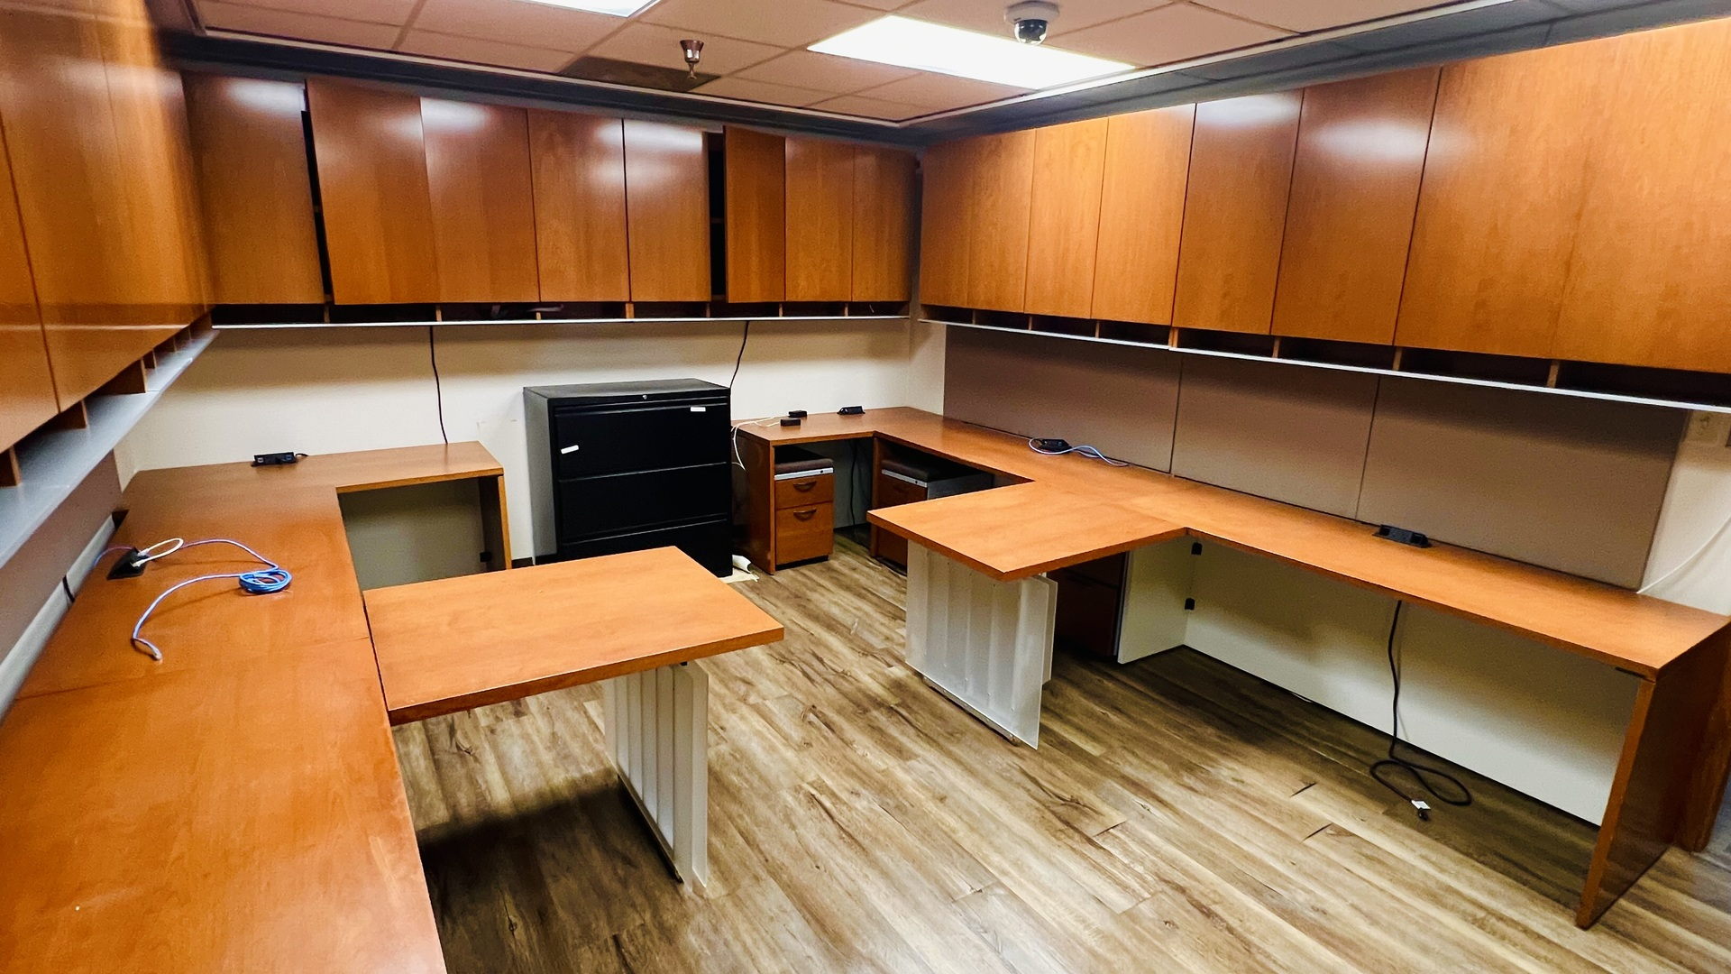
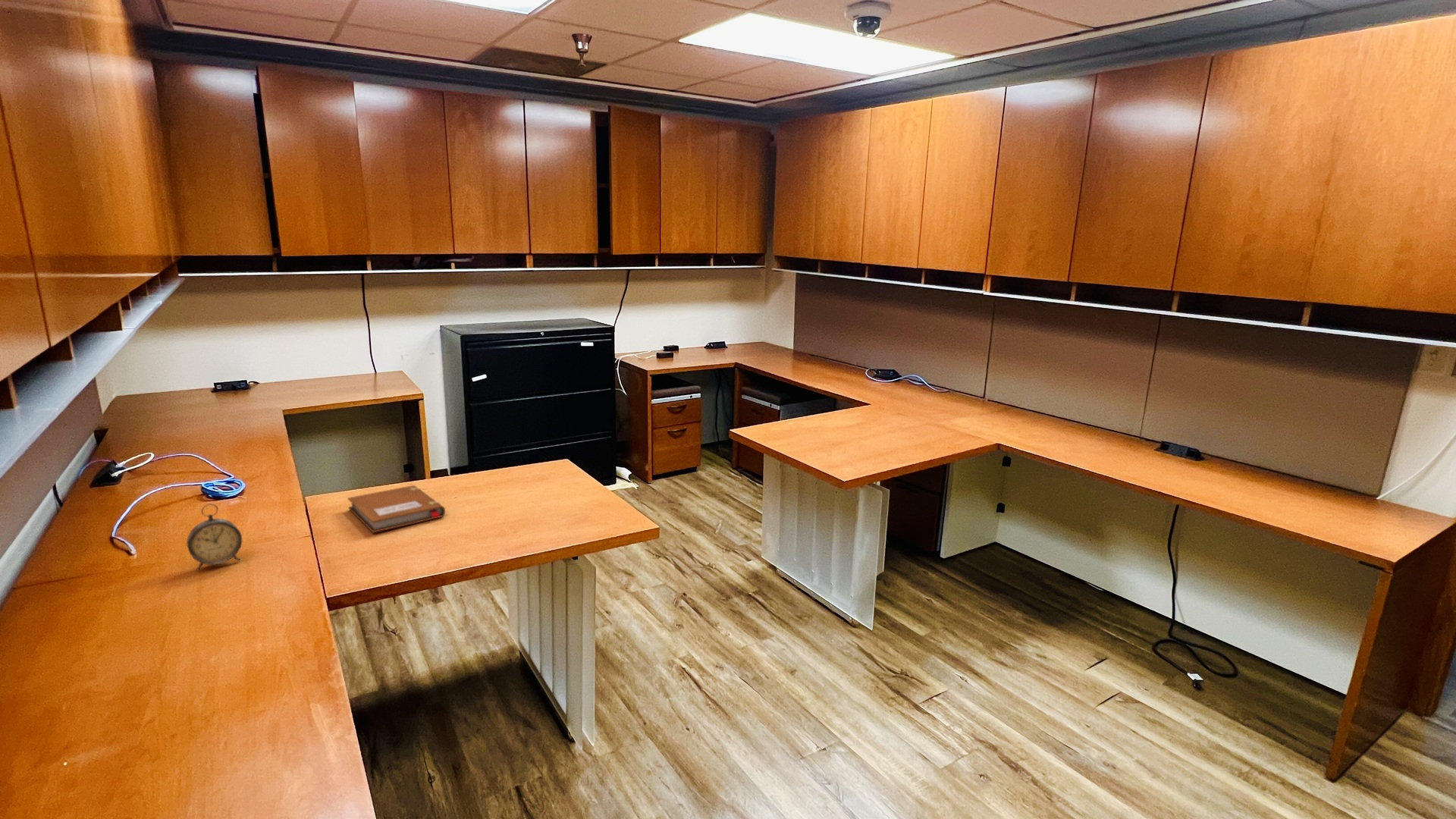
+ alarm clock [186,503,243,571]
+ notebook [347,485,446,534]
